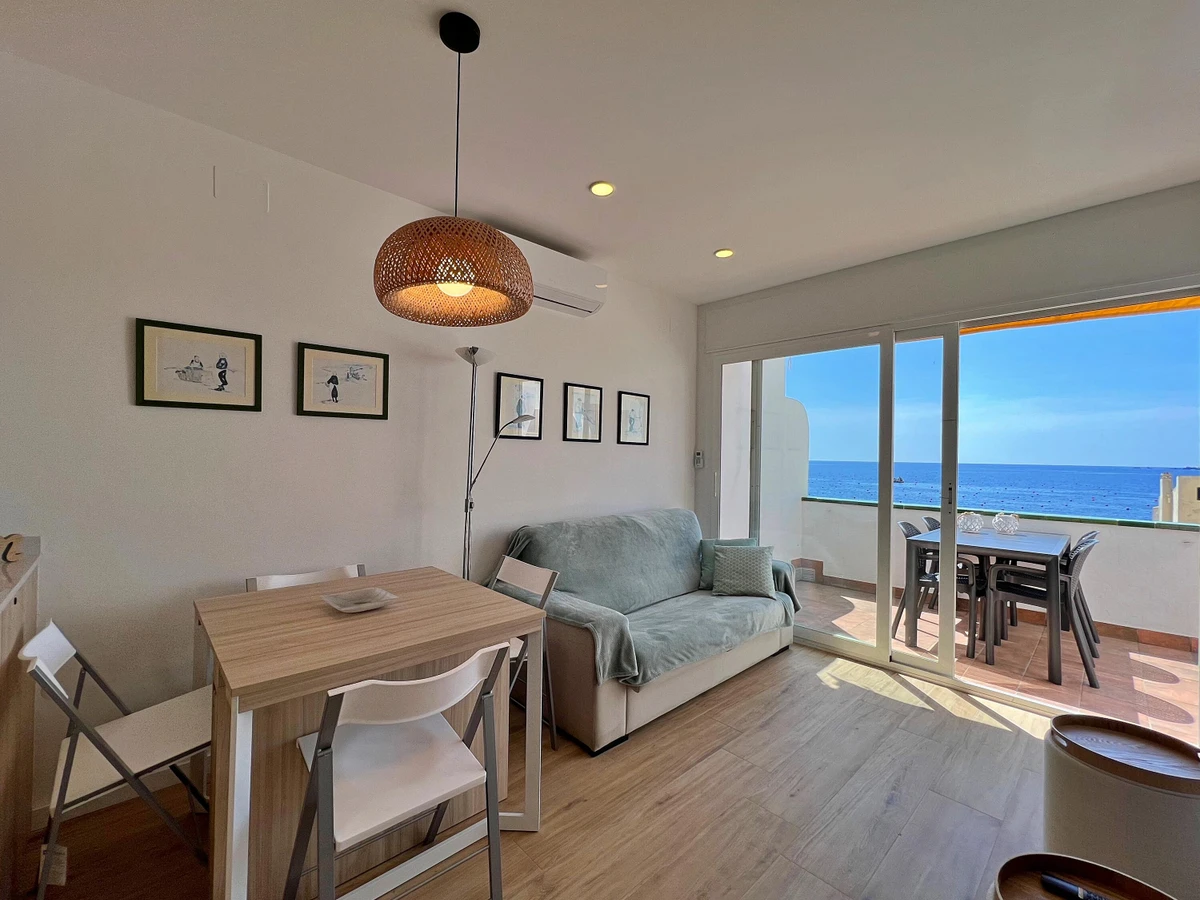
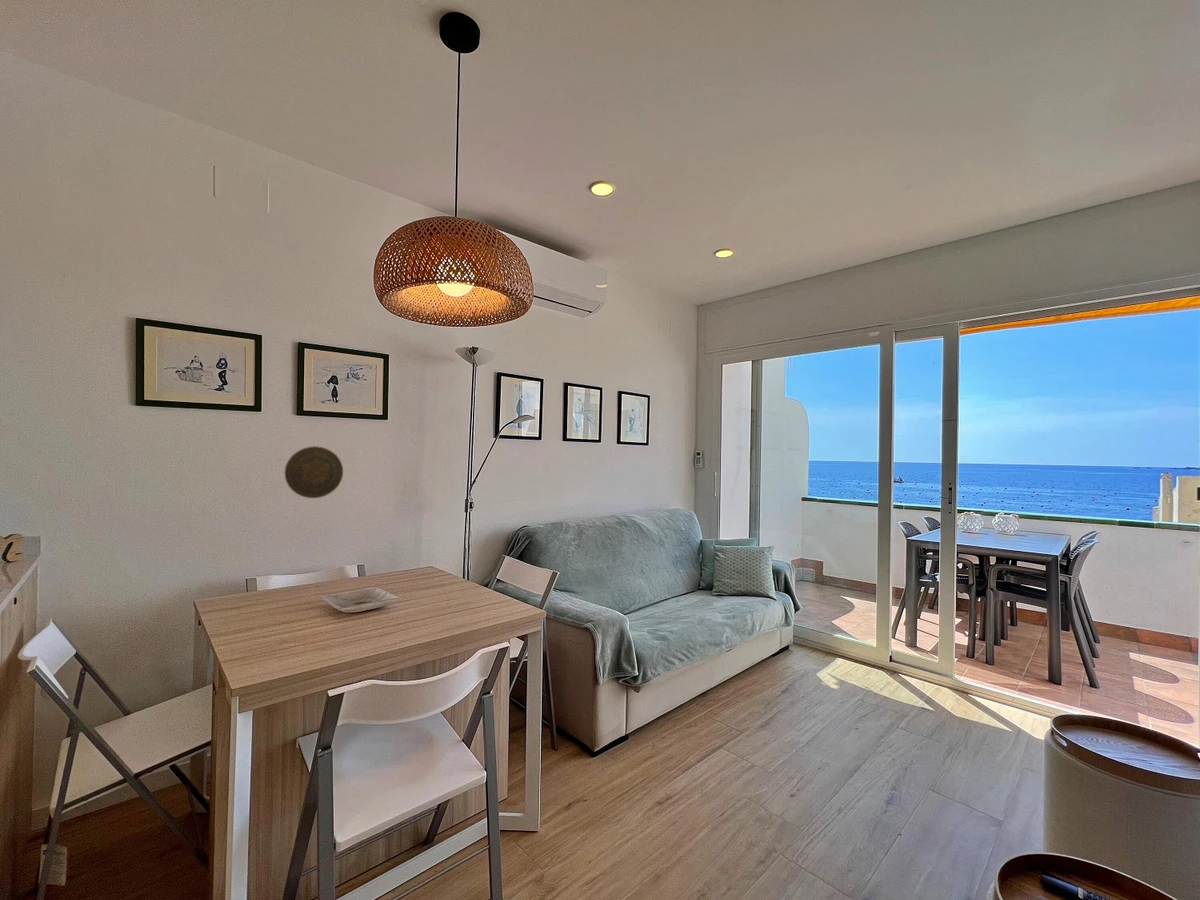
+ decorative plate [284,445,344,499]
